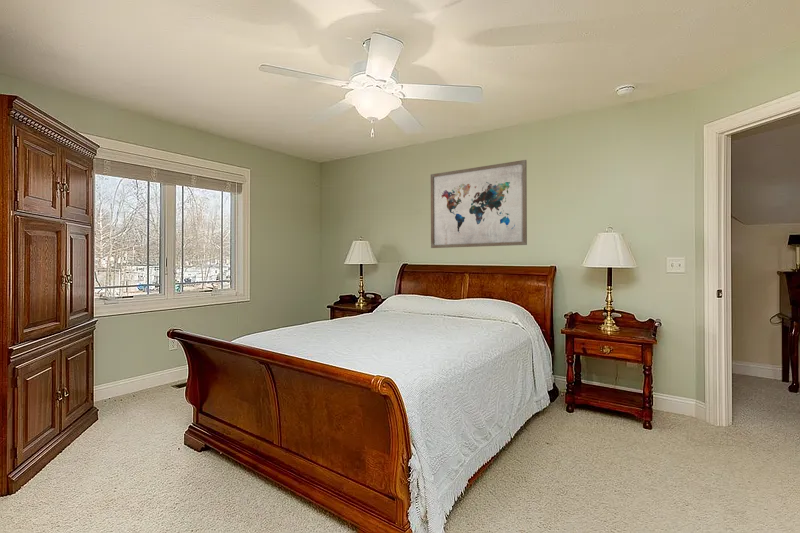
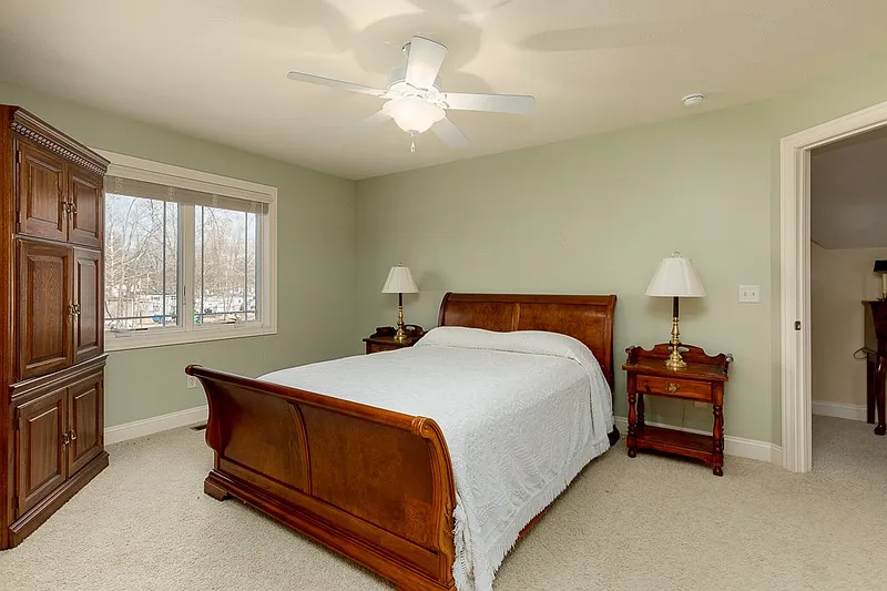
- wall art [430,159,528,249]
